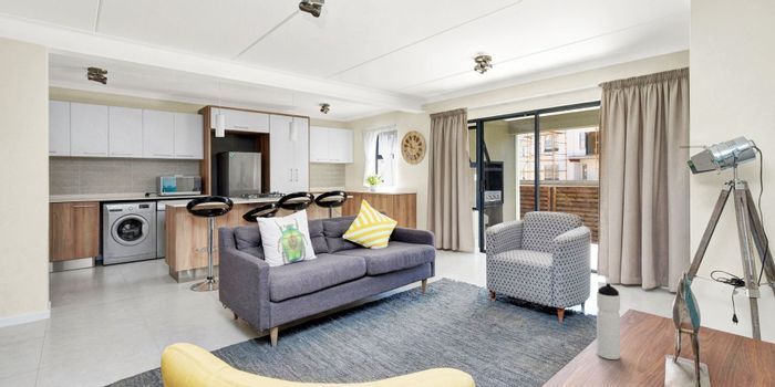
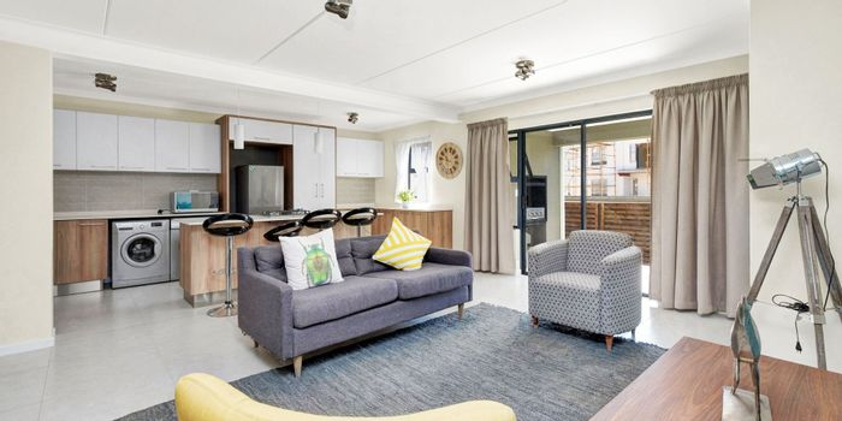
- water bottle [596,282,621,360]
